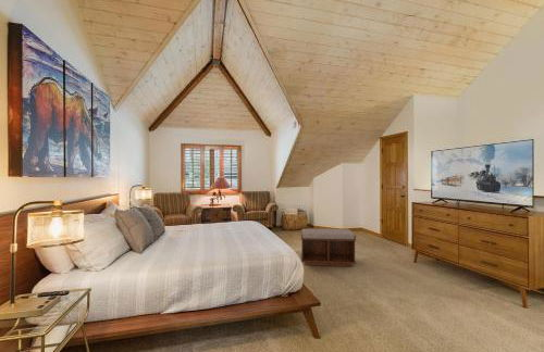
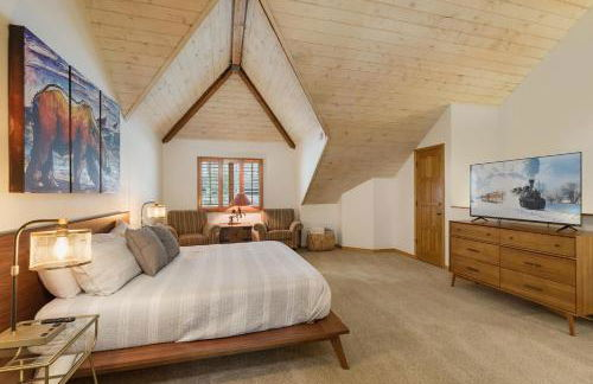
- bench [300,228,357,267]
